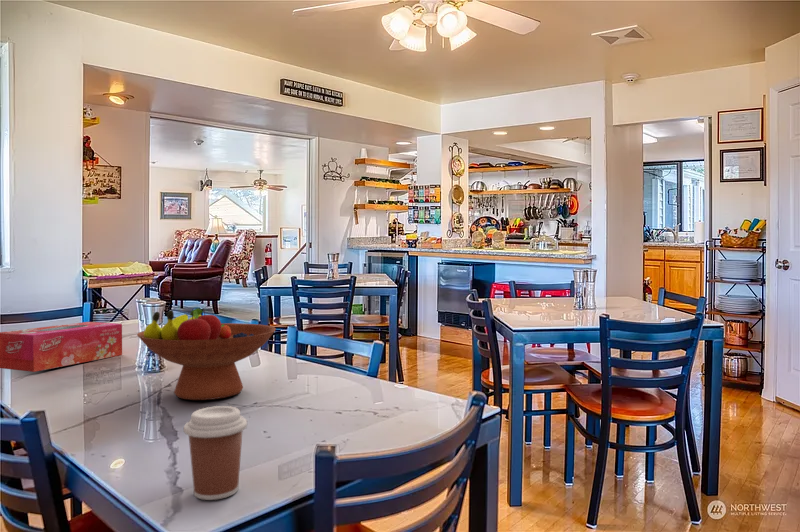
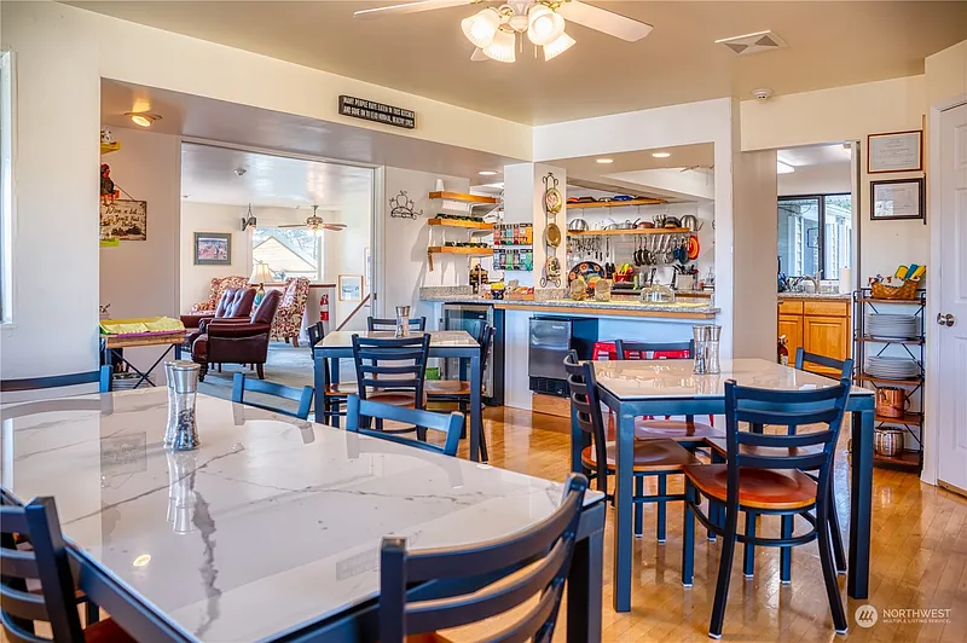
- tissue box [0,321,123,373]
- fruit bowl [136,307,277,401]
- coffee cup [183,405,248,501]
